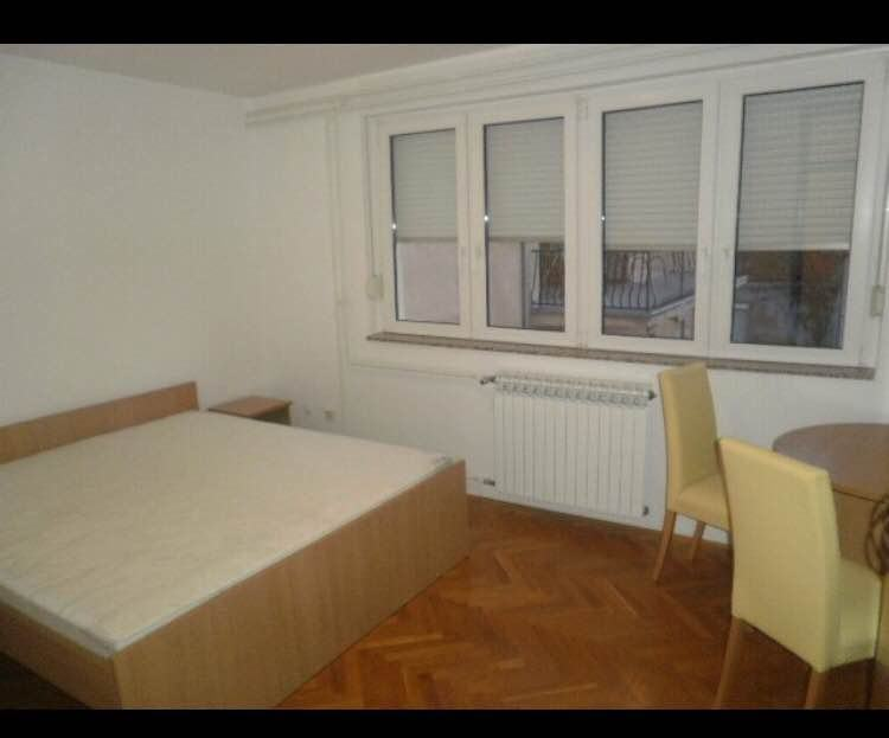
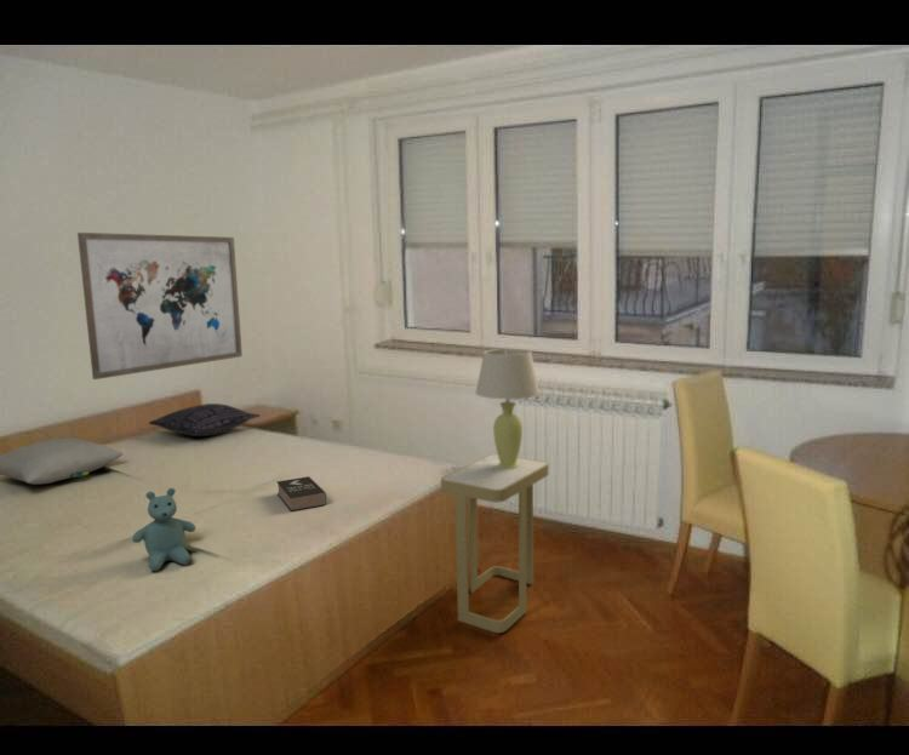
+ pillow [0,436,125,486]
+ table lamp [474,348,542,469]
+ stuffed bear [131,487,196,572]
+ book [275,475,327,513]
+ wall art [76,231,244,381]
+ side table [440,453,550,634]
+ pillow [148,402,261,437]
